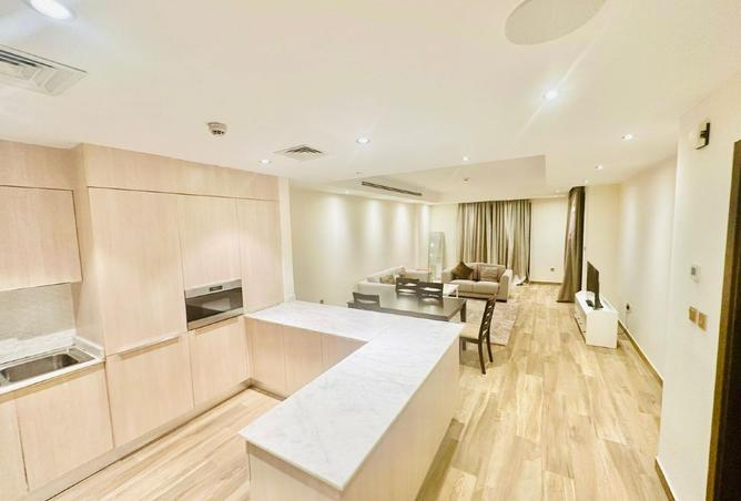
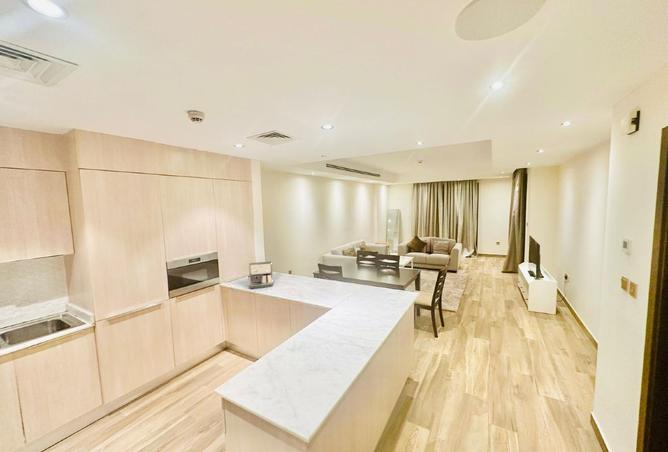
+ coffee maker [247,261,274,290]
